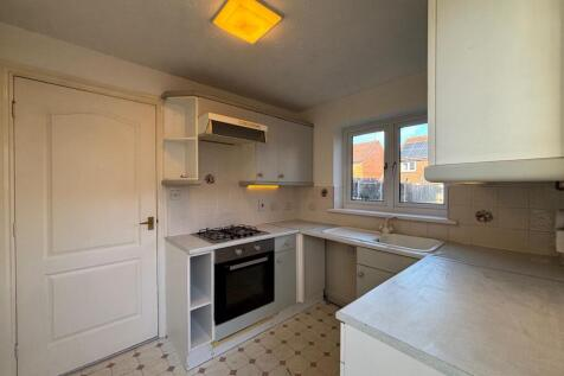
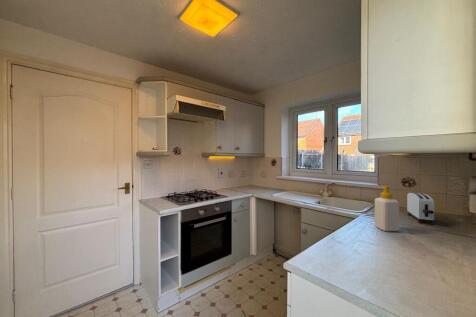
+ soap bottle [374,185,400,232]
+ toaster [406,192,435,225]
